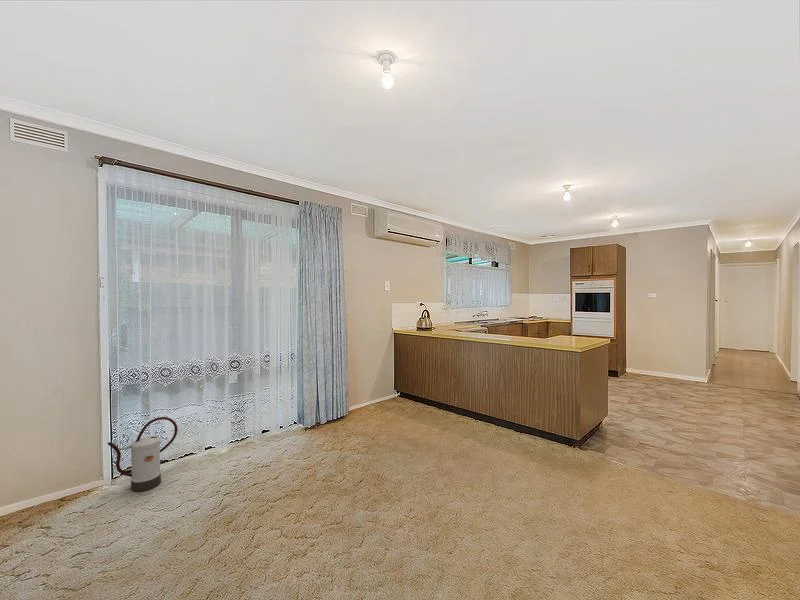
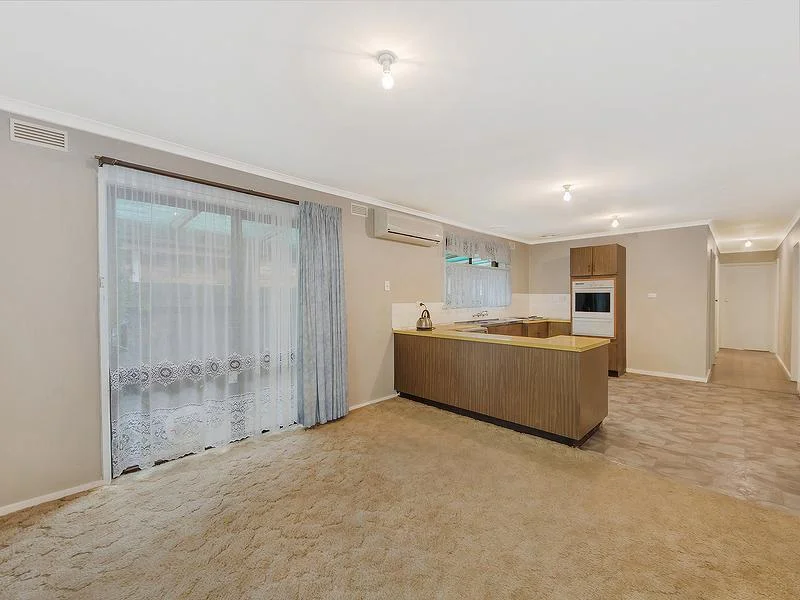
- watering can [106,416,179,493]
